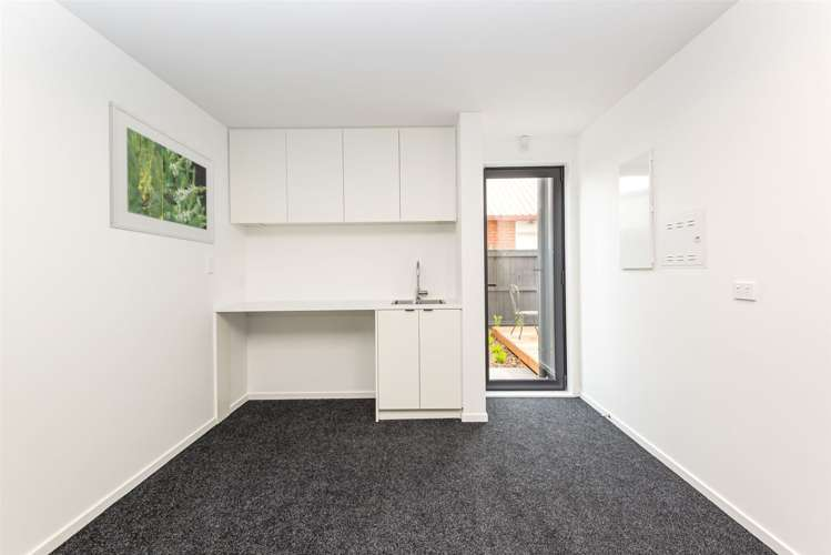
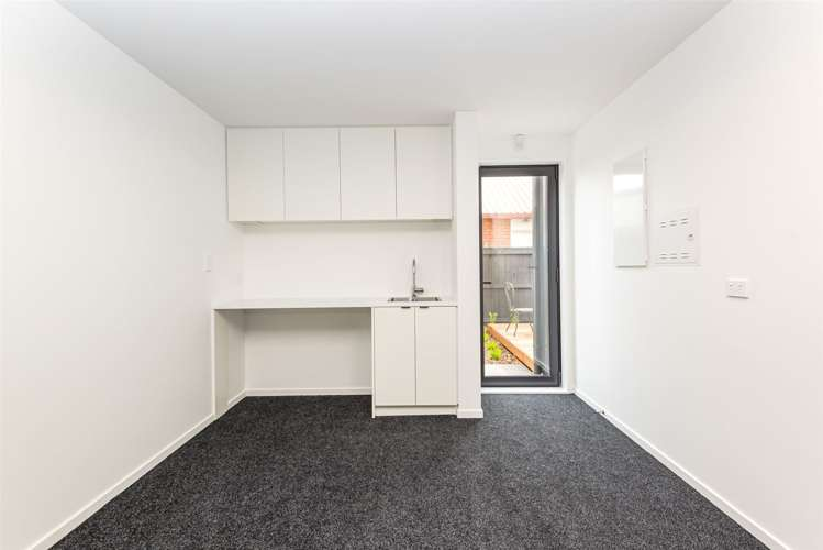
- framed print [108,100,215,245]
